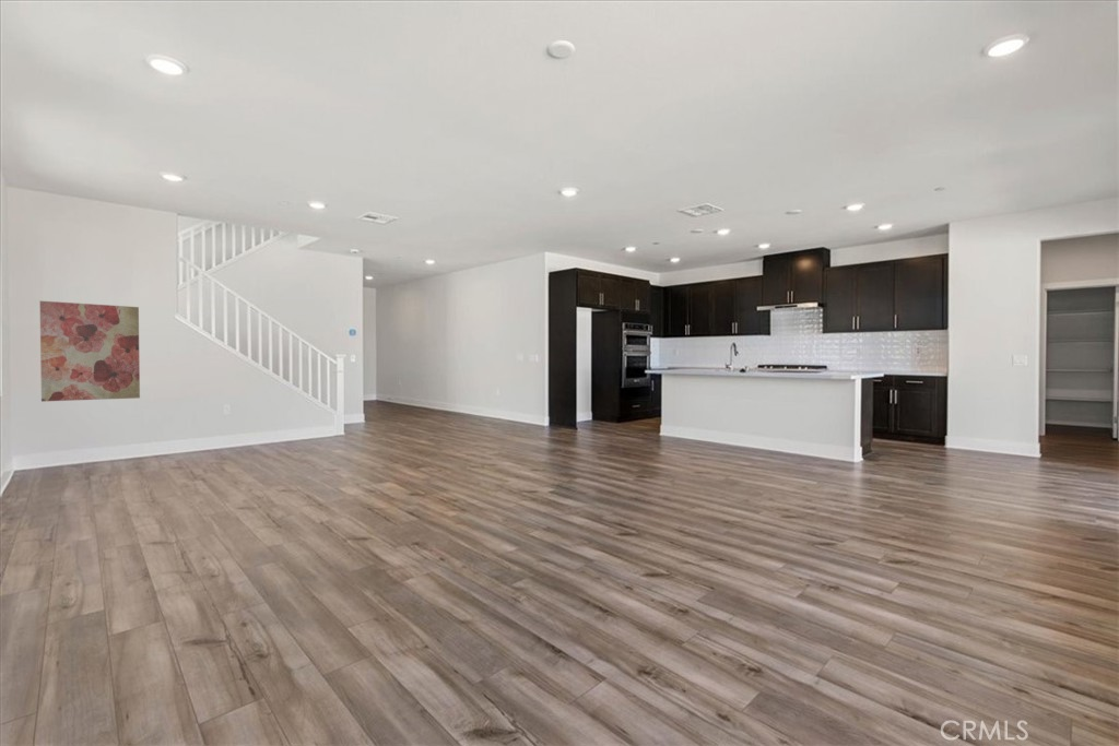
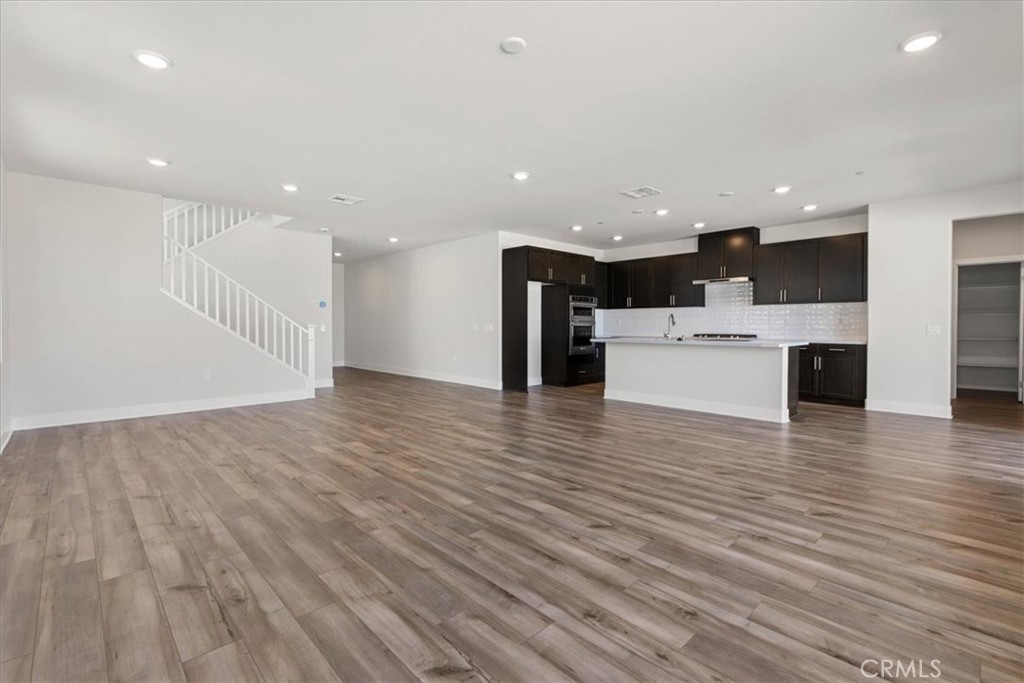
- wall art [39,300,141,403]
